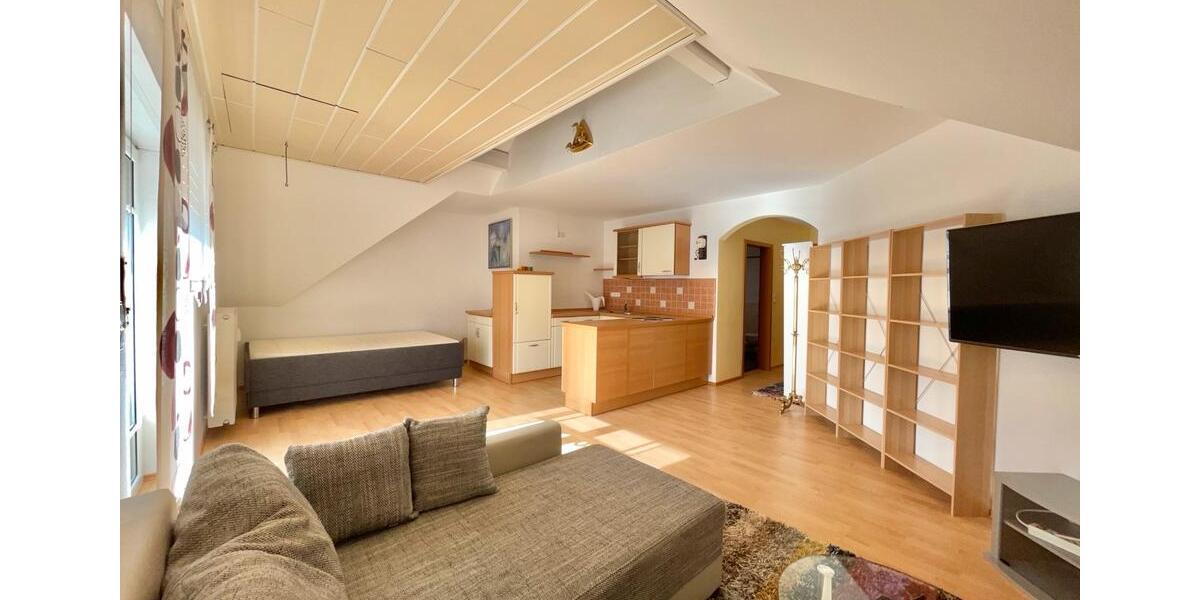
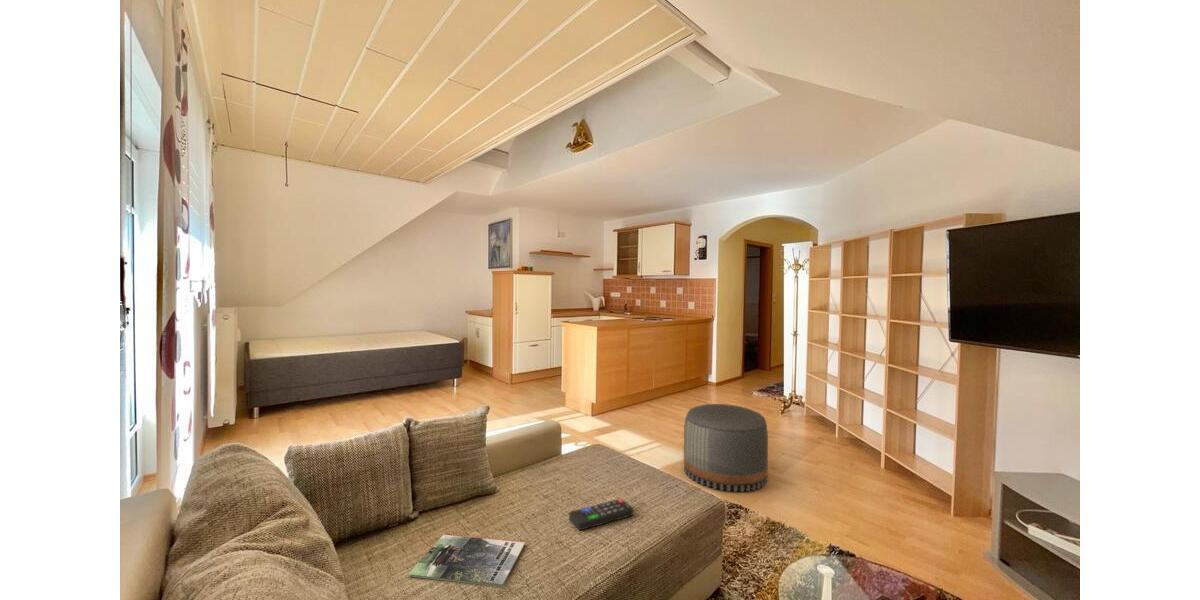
+ magazine [407,534,526,587]
+ pouf [683,403,769,493]
+ remote control [568,498,634,531]
